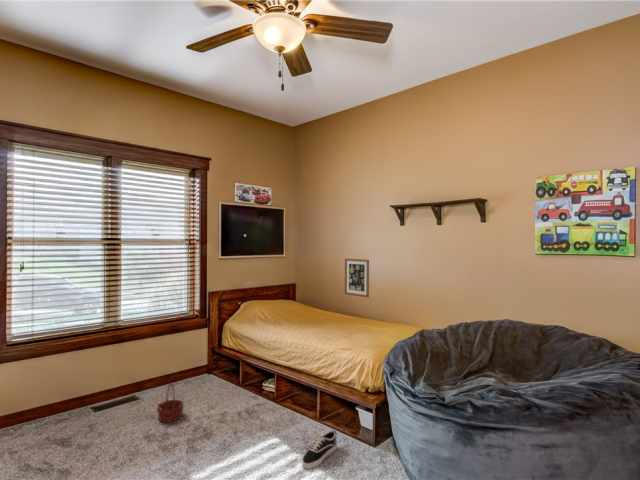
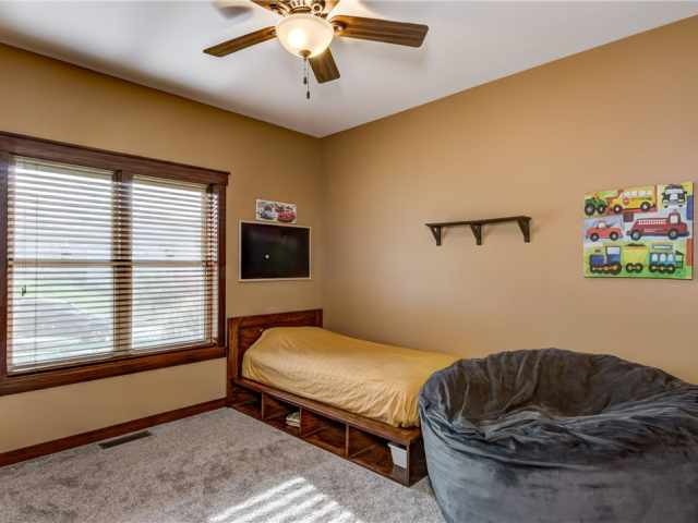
- shoe [301,429,338,470]
- basket [156,381,185,423]
- wall art [344,257,370,298]
